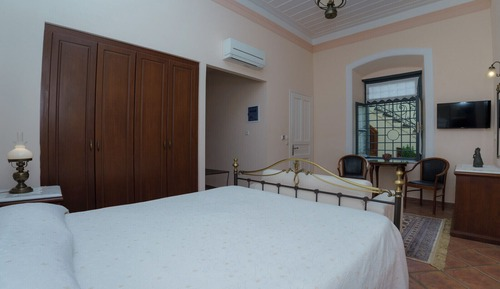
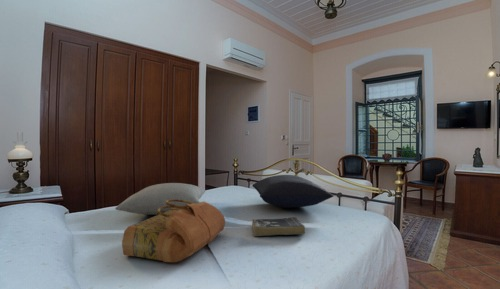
+ handbag [121,199,226,263]
+ pillow [114,182,206,216]
+ pillow [251,174,335,209]
+ book [251,216,306,237]
